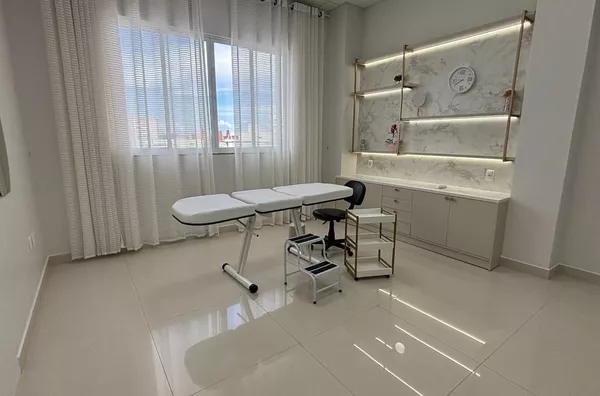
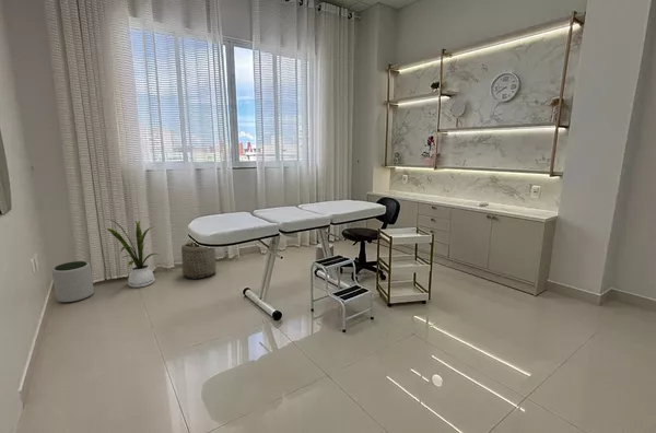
+ basket [180,238,216,279]
+ plant pot [50,260,95,303]
+ house plant [104,218,160,289]
